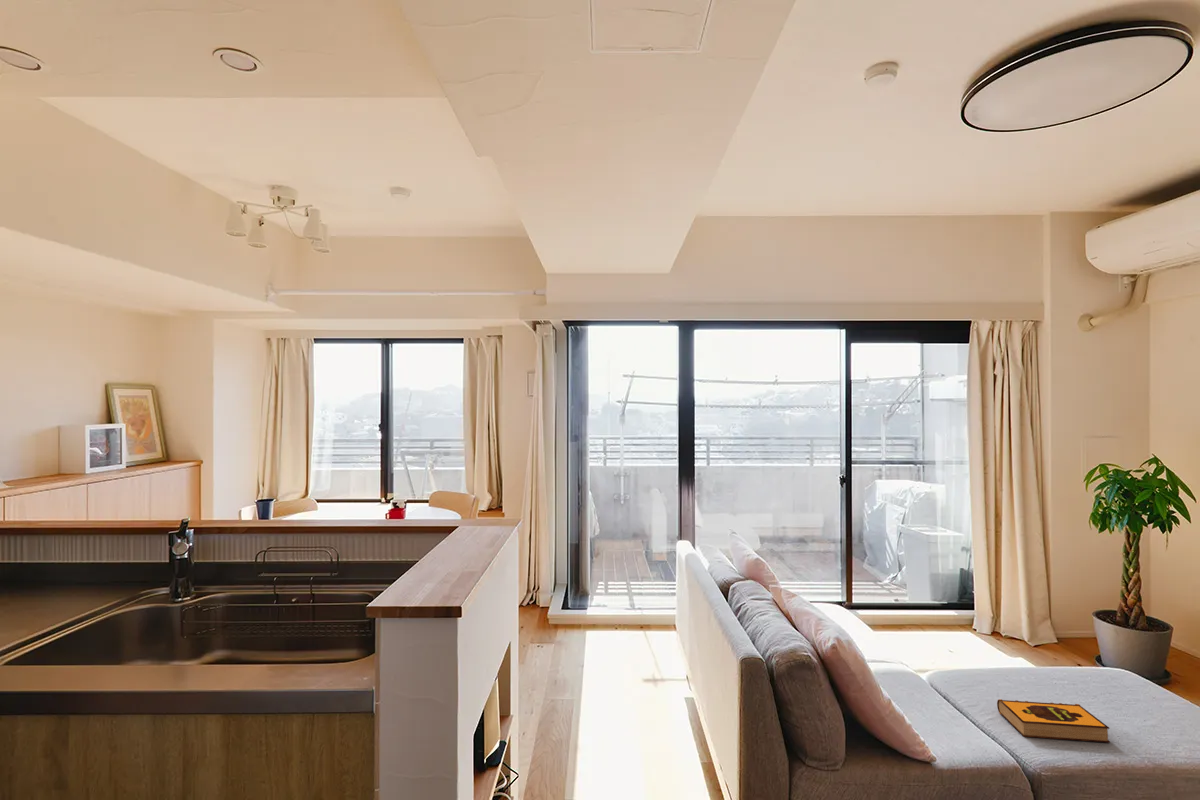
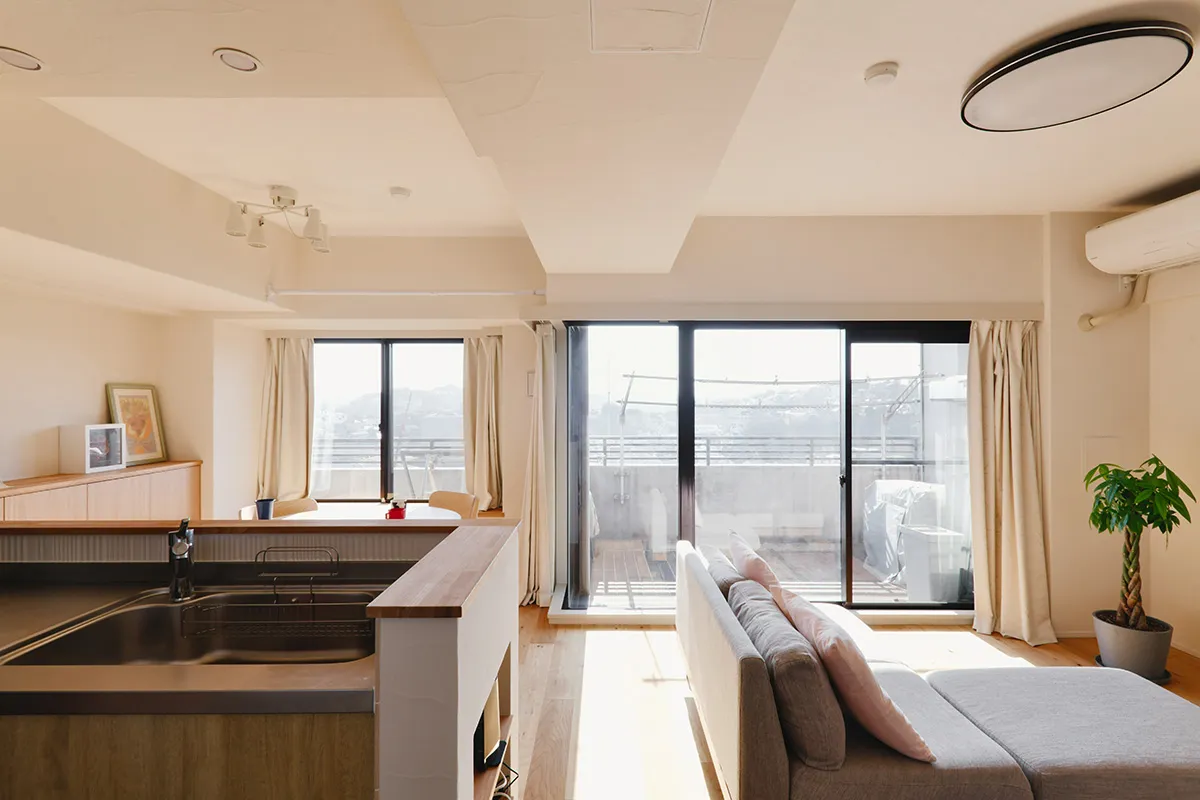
- hardback book [996,698,1111,743]
